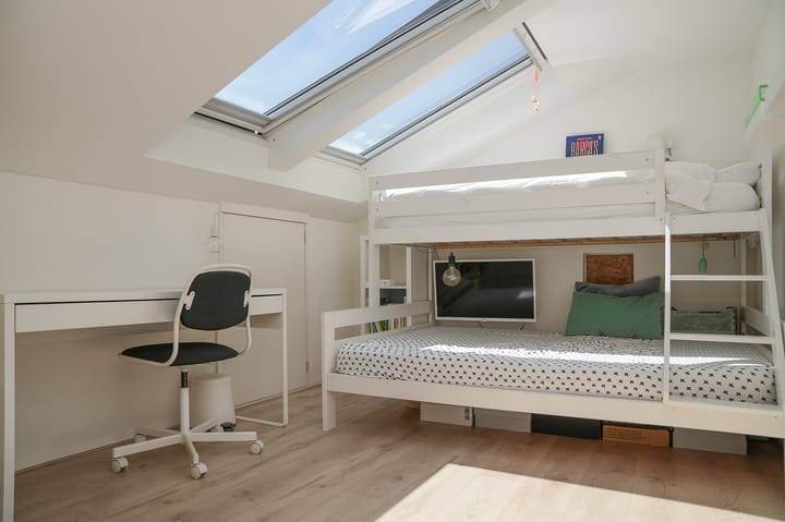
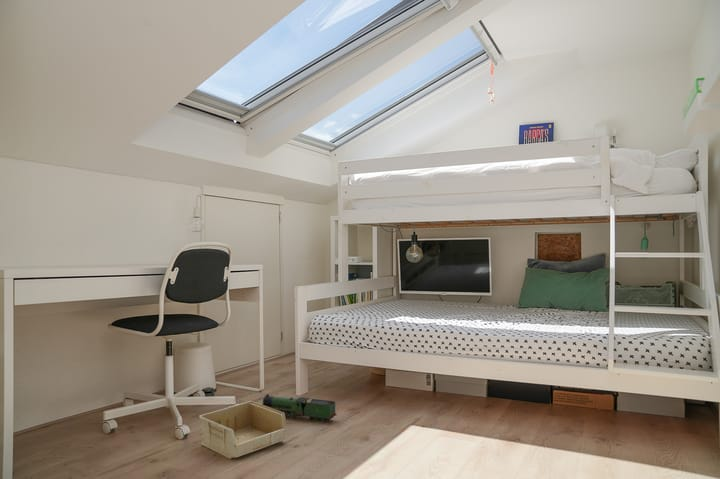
+ toy train [262,393,338,423]
+ storage bin [198,400,286,460]
